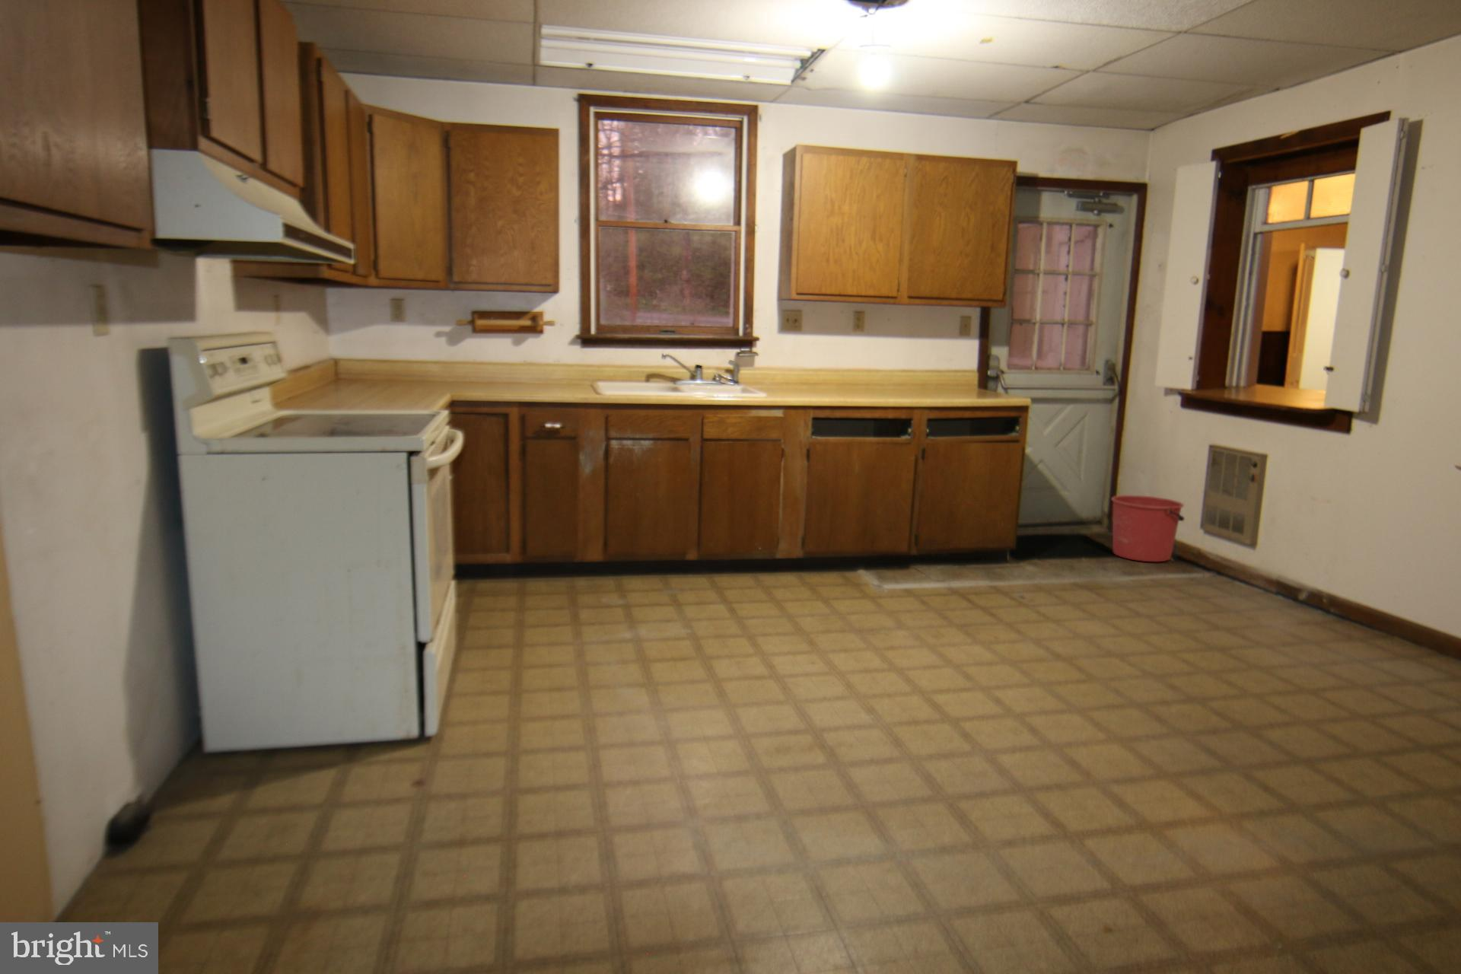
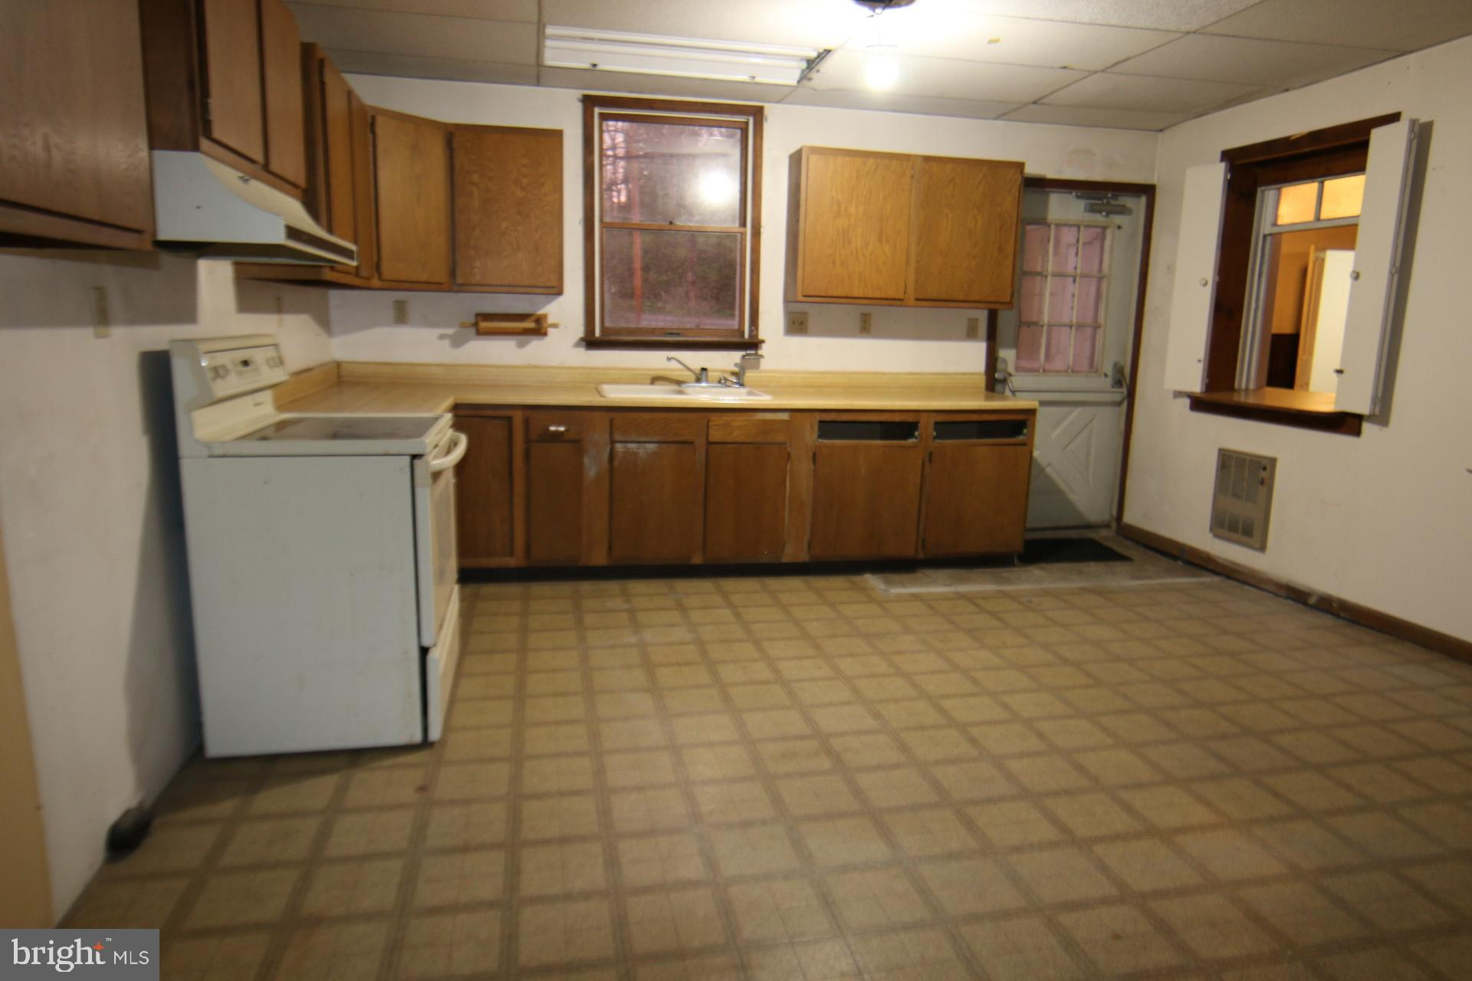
- bucket [1110,495,1186,562]
